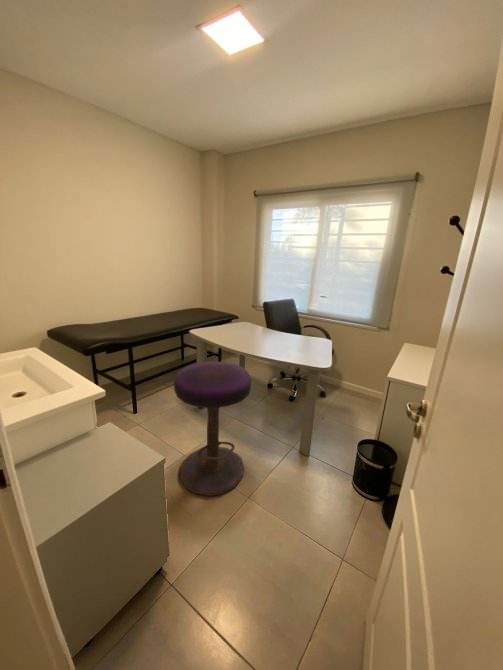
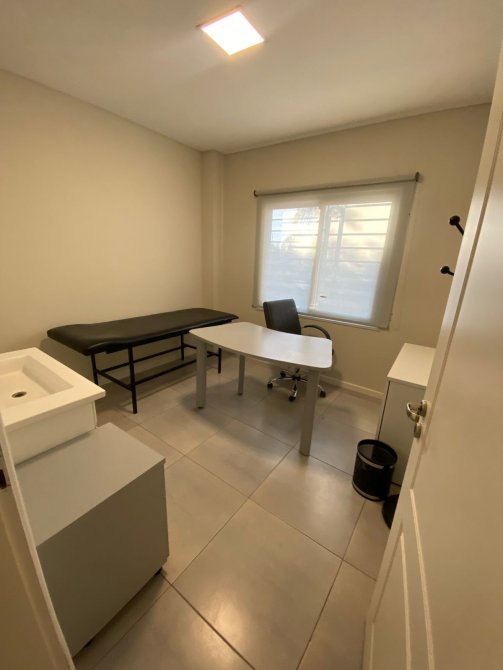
- stool [173,360,252,497]
